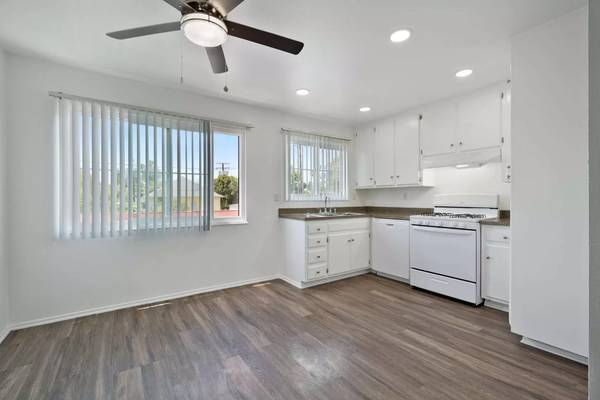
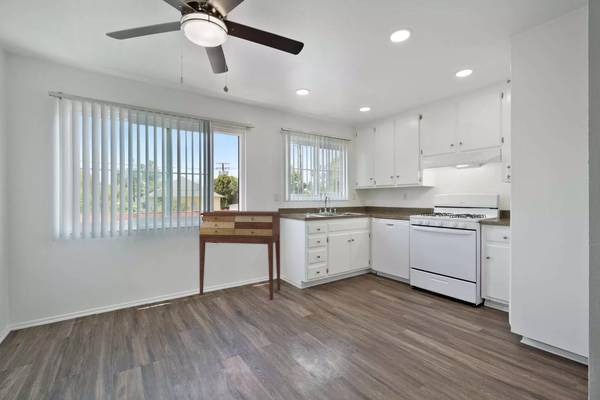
+ console table [198,210,282,300]
